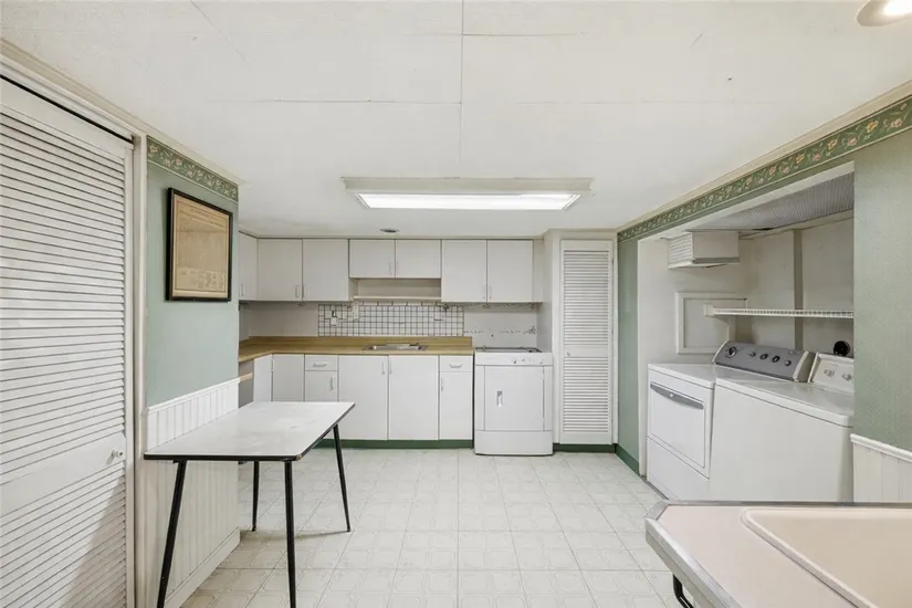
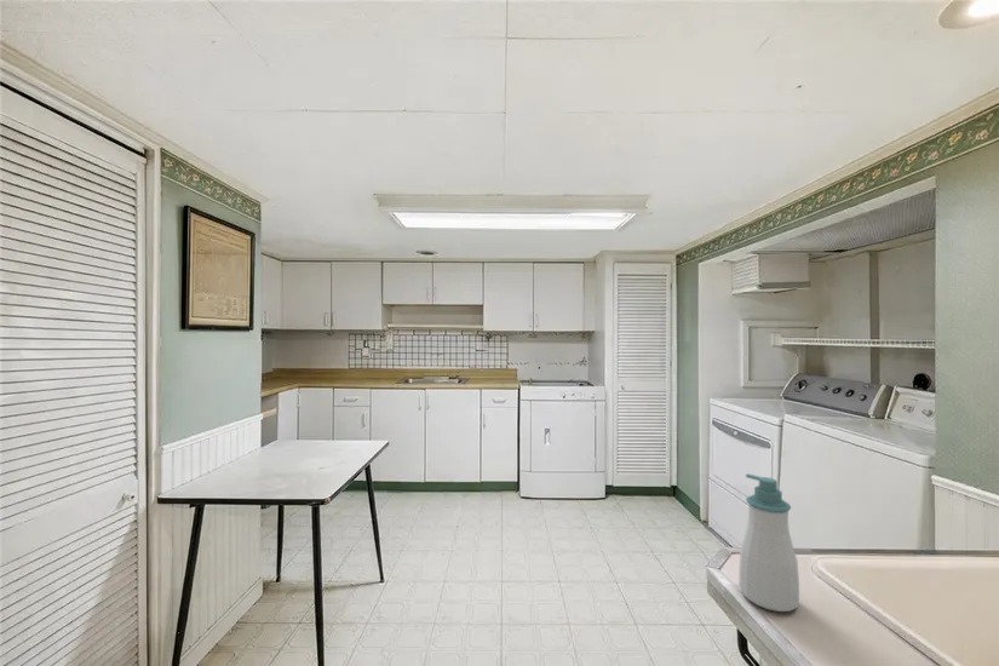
+ soap bottle [737,472,800,613]
